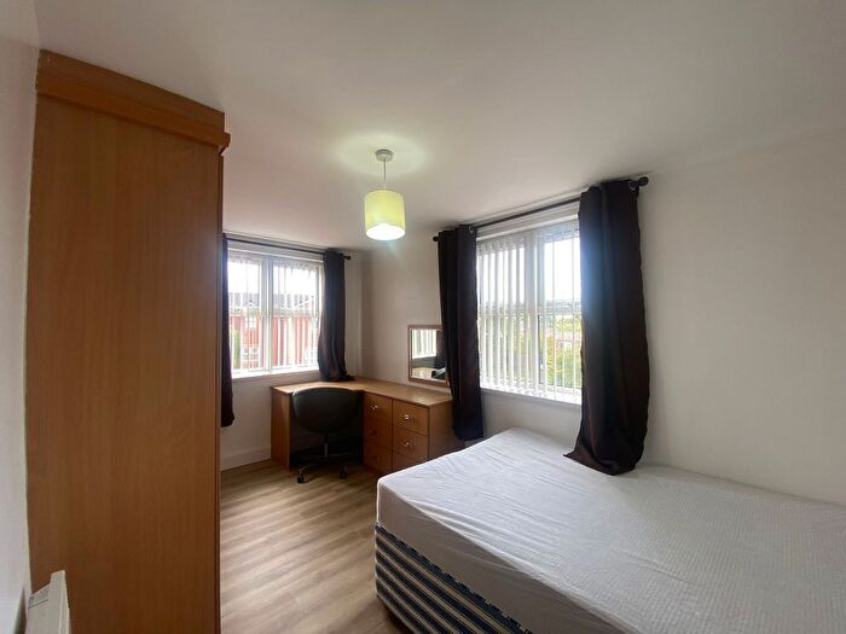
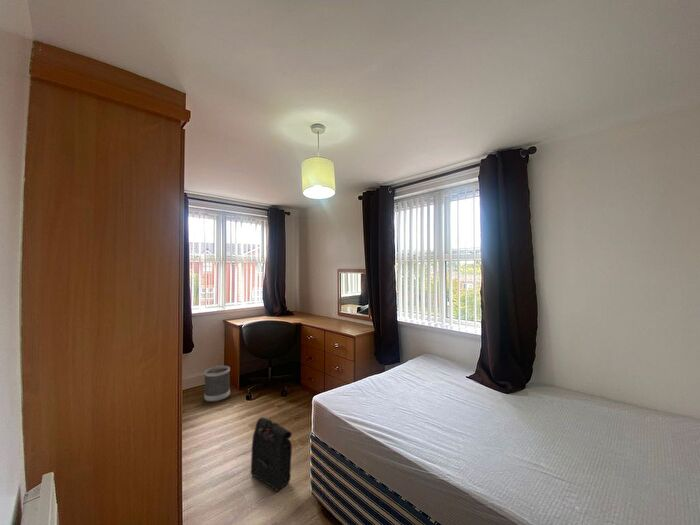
+ wastebasket [203,365,231,403]
+ backpack [250,416,293,492]
